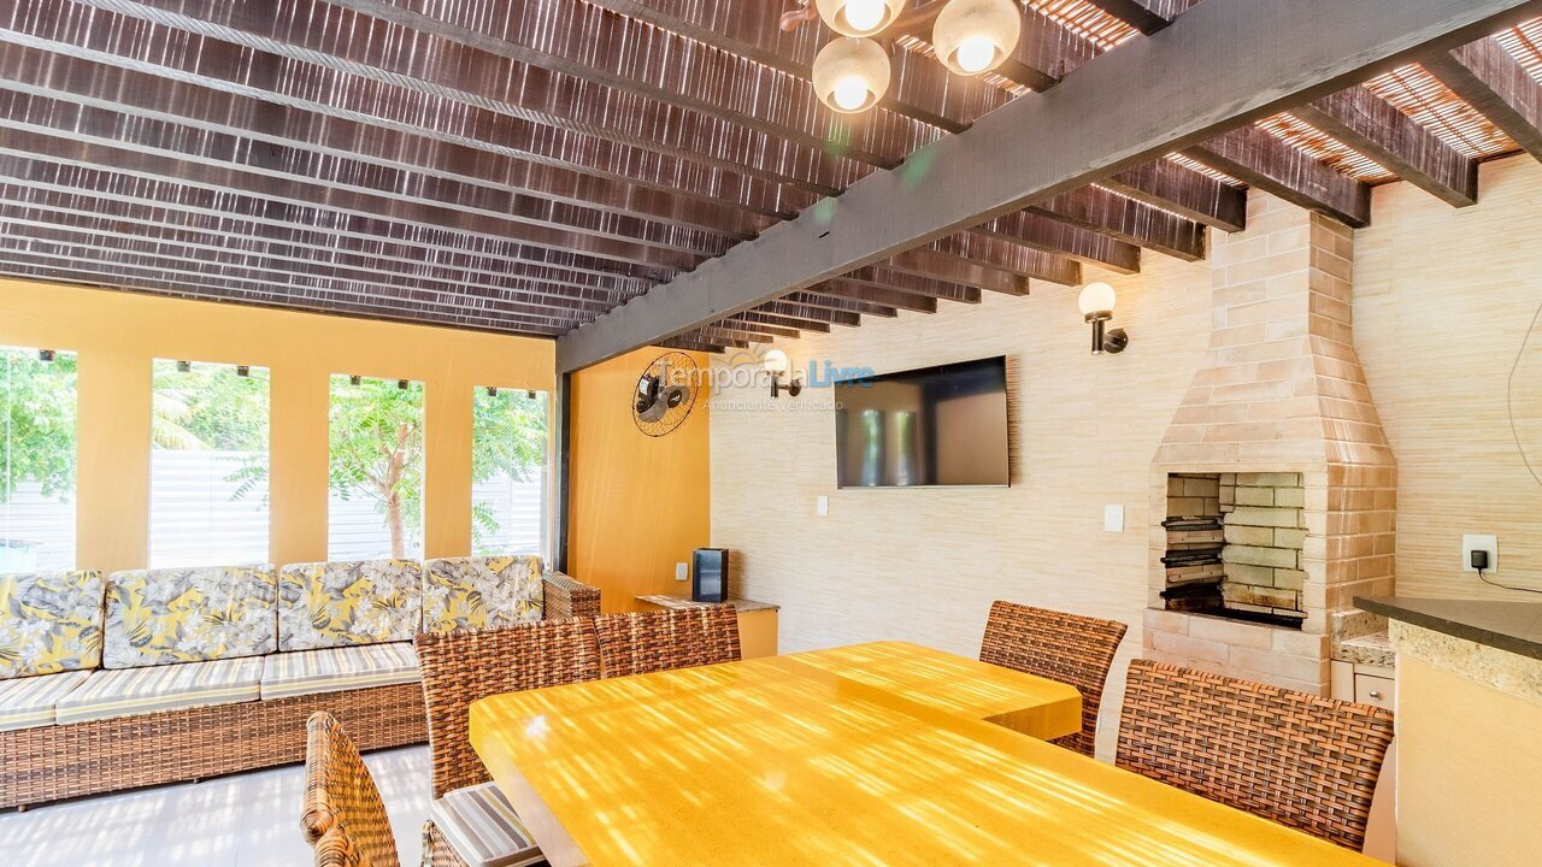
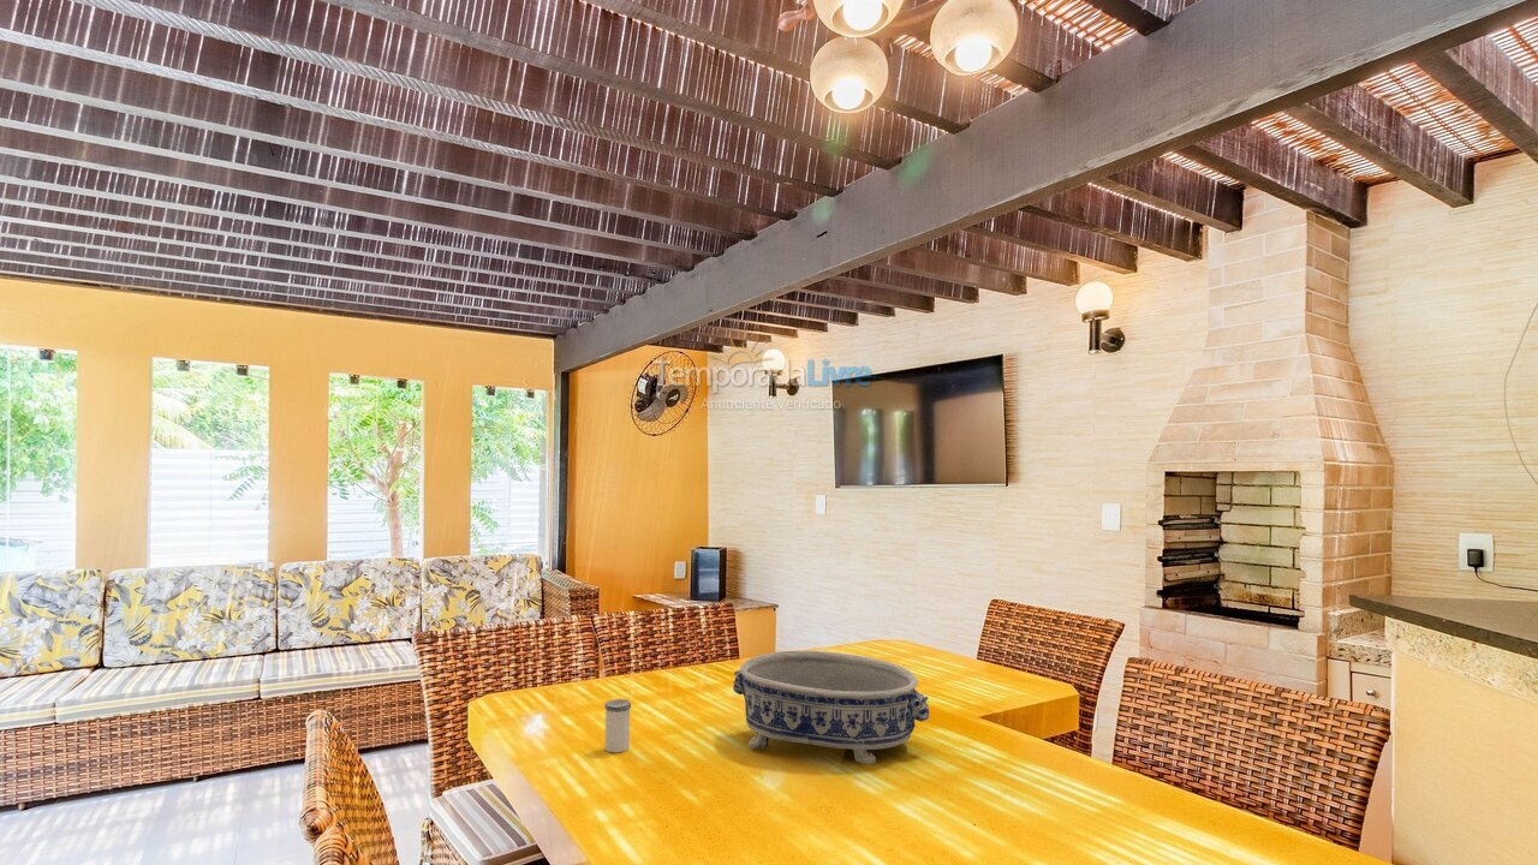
+ decorative bowl [732,650,931,765]
+ salt shaker [603,698,632,753]
